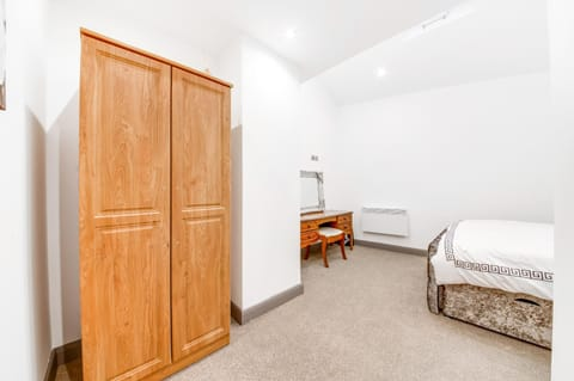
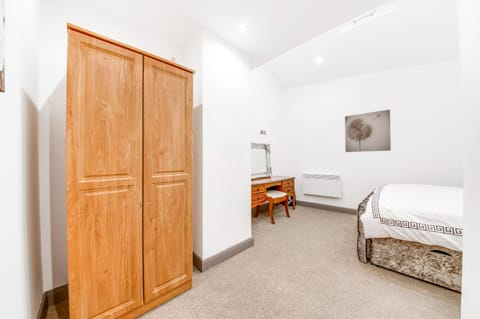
+ wall art [344,109,392,153]
